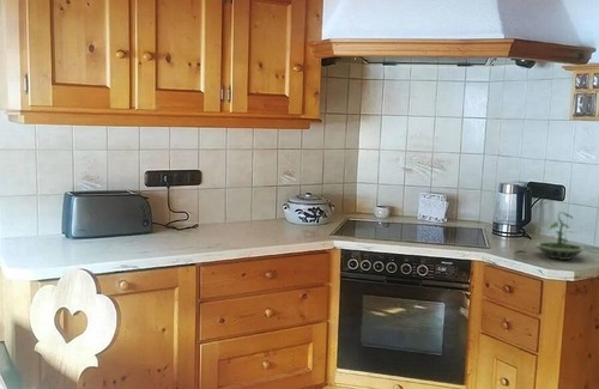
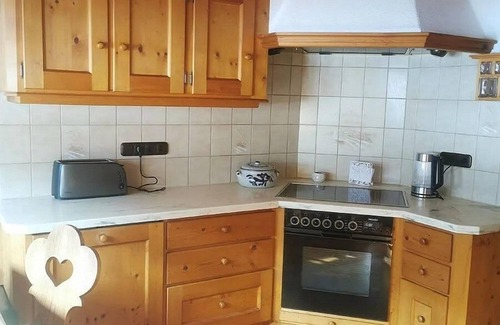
- terrarium [534,211,586,261]
